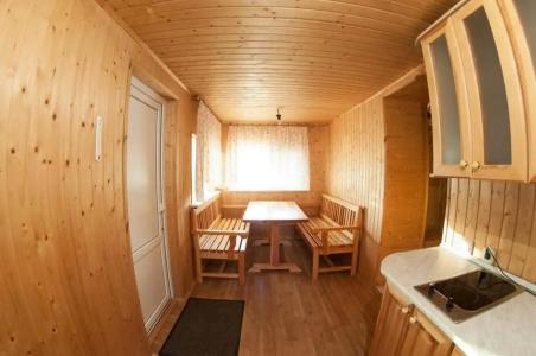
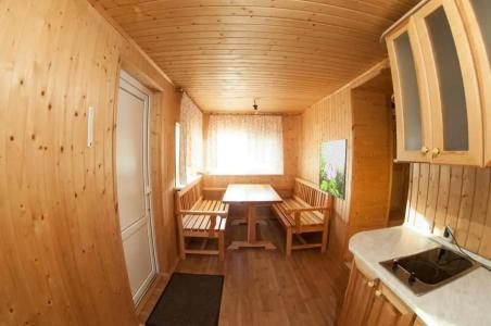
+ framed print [318,138,349,201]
